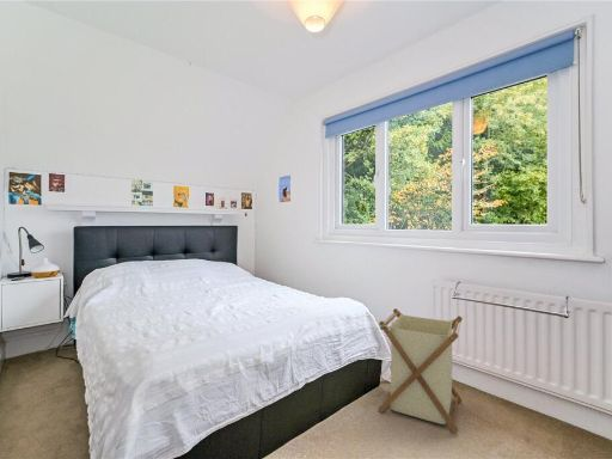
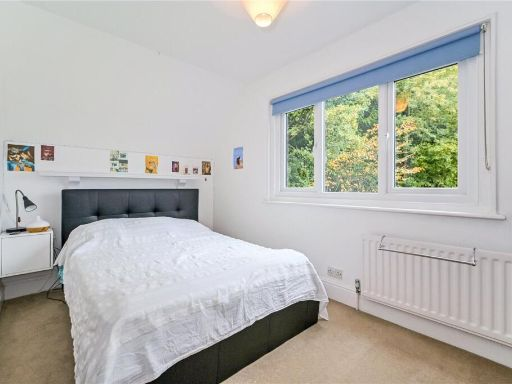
- laundry basket [377,307,464,434]
